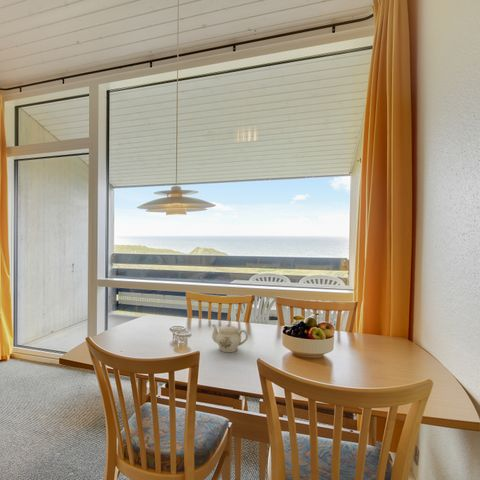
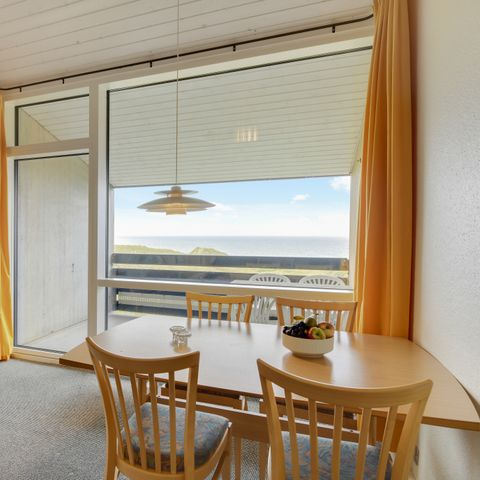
- teapot [211,323,249,353]
